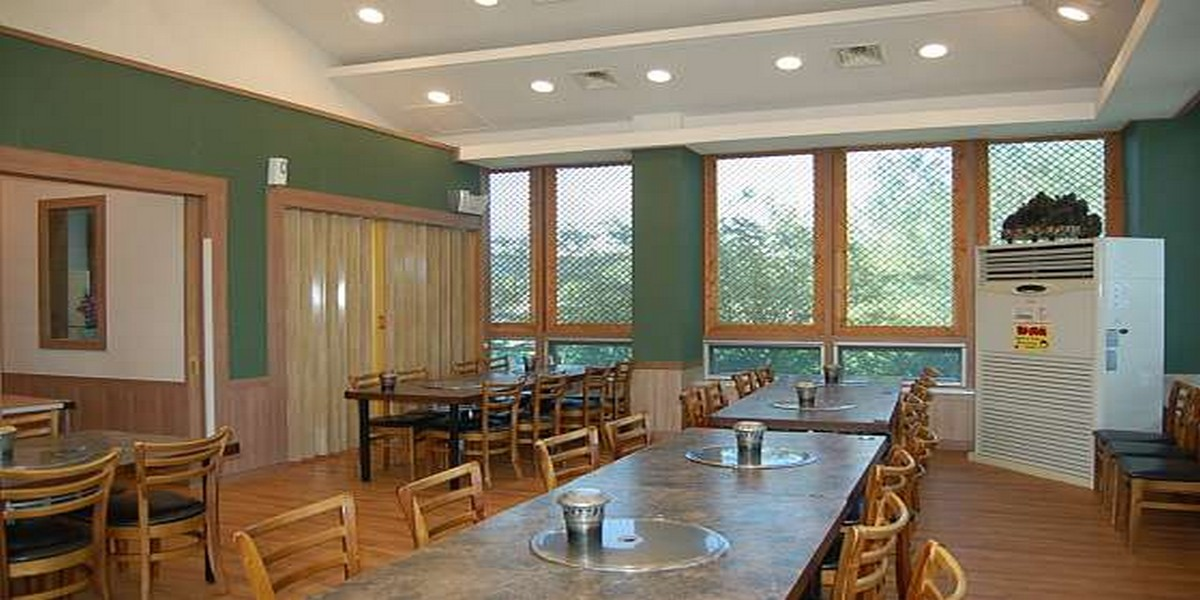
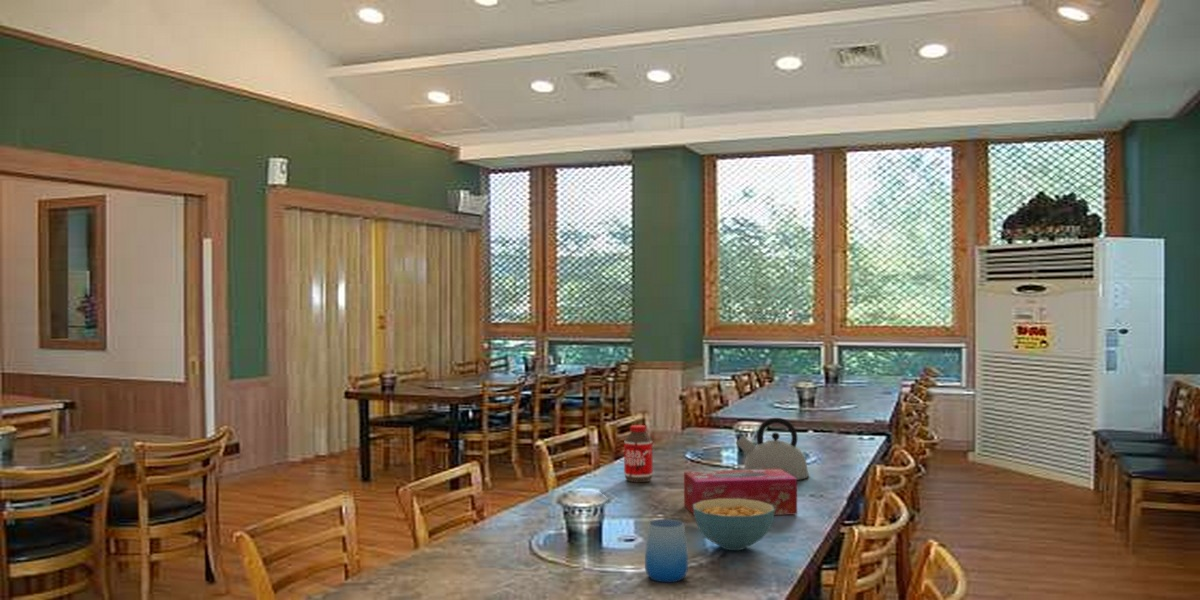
+ cup [644,518,689,583]
+ bottle [623,424,654,483]
+ tissue box [683,469,798,516]
+ kettle [735,417,810,481]
+ cereal bowl [693,499,775,551]
